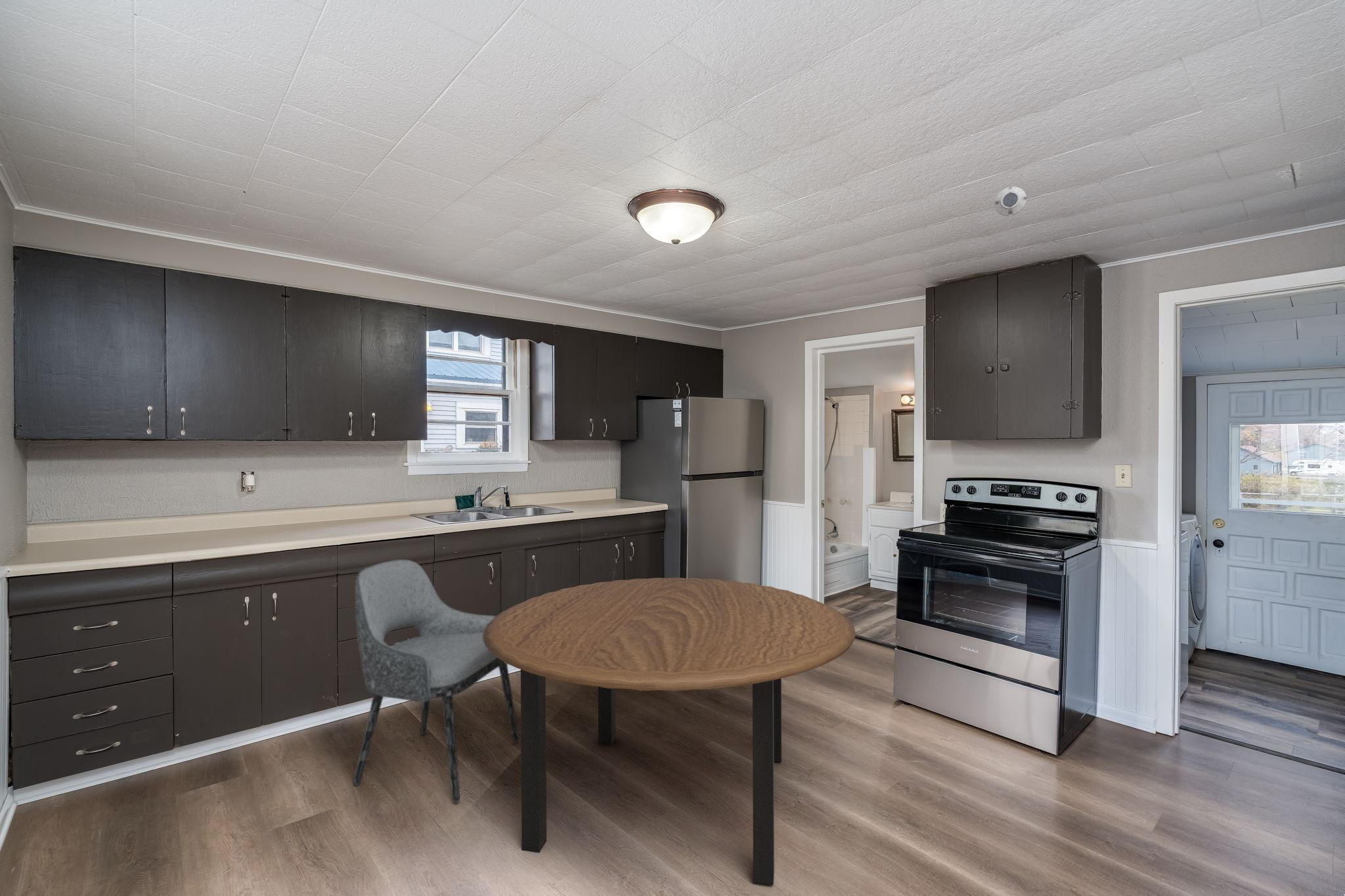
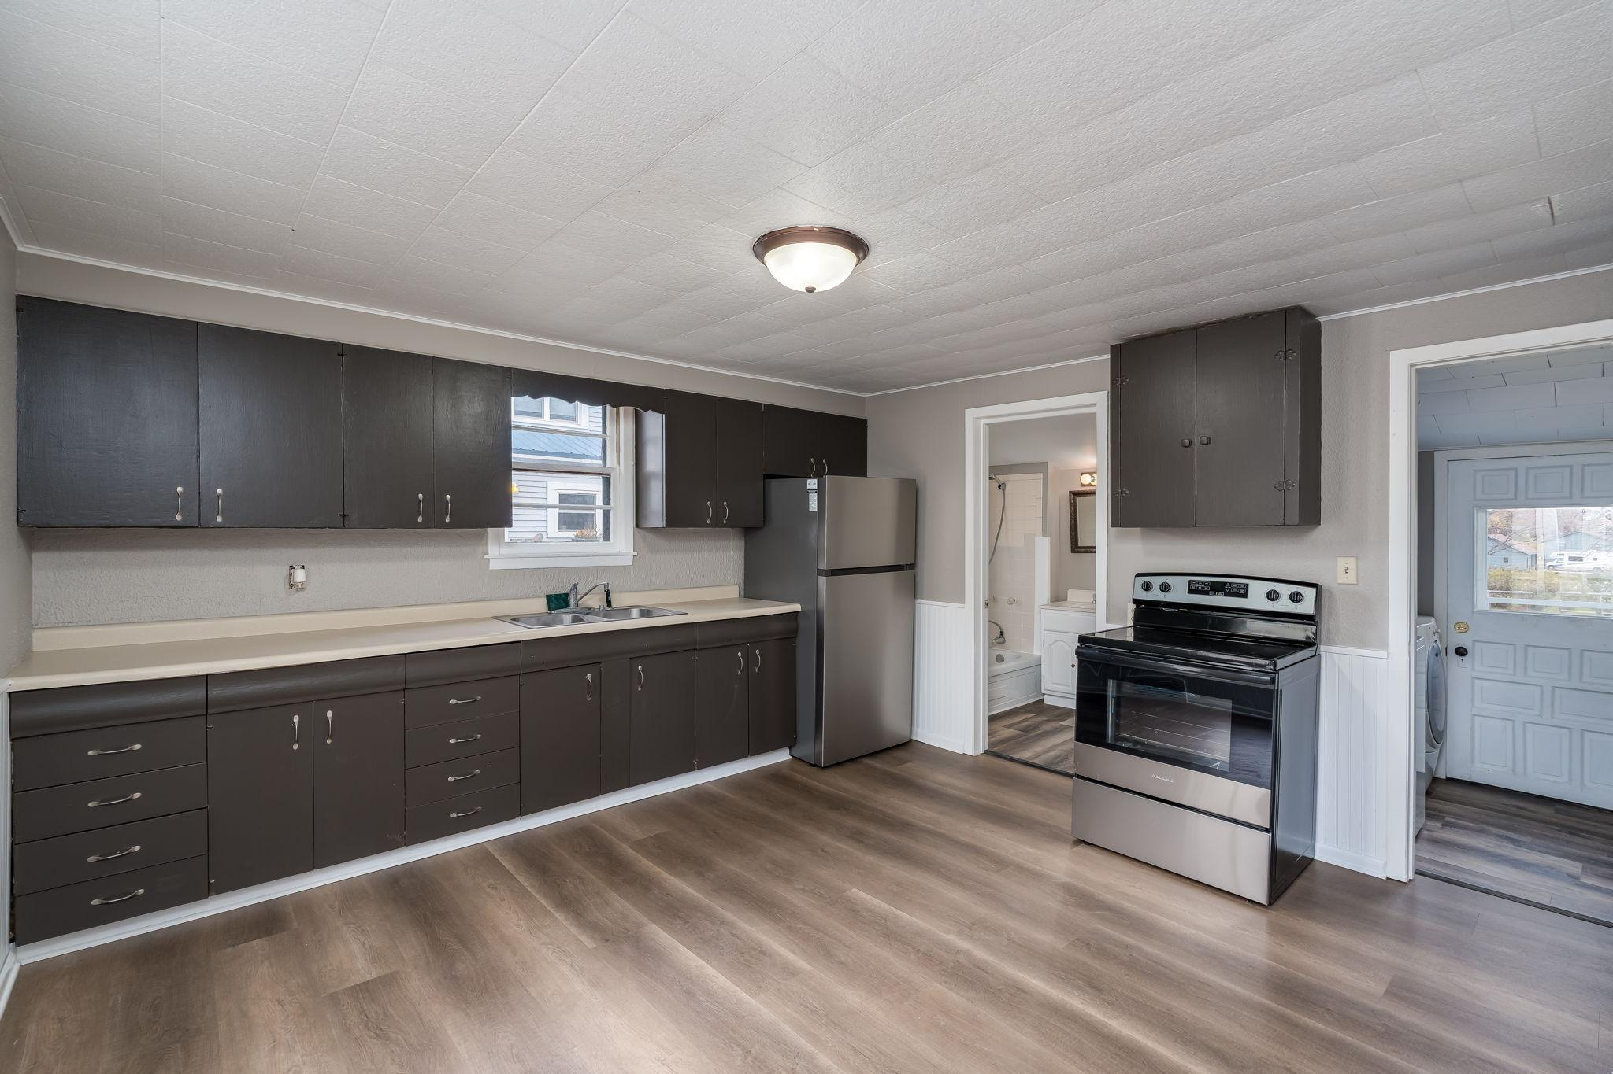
- dining chair [353,559,519,804]
- smoke detector [994,186,1027,217]
- dining table [483,577,856,885]
